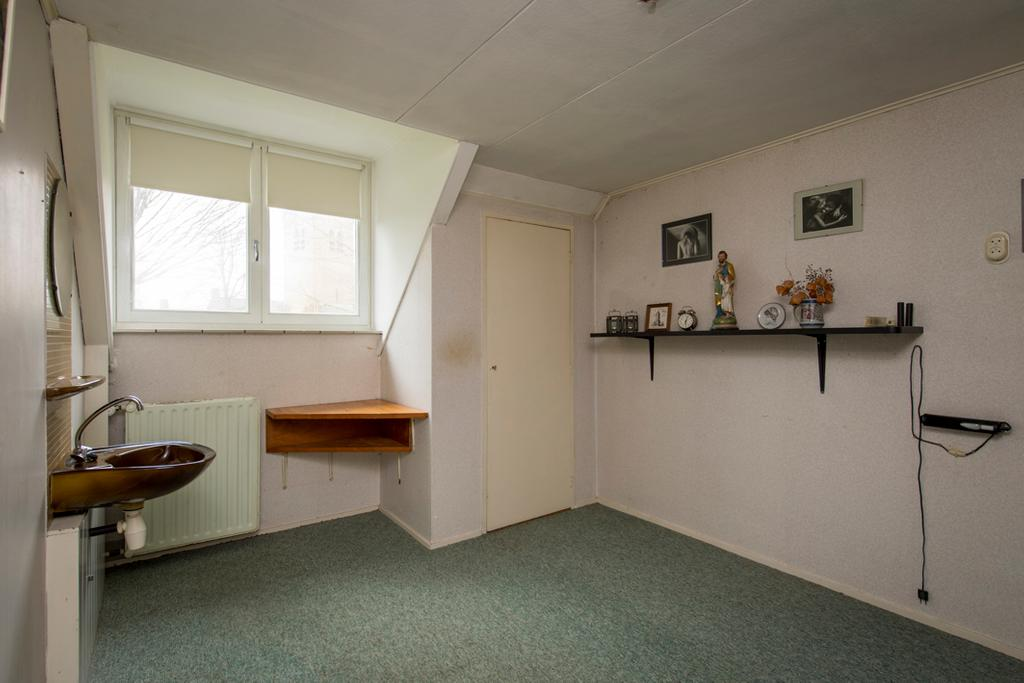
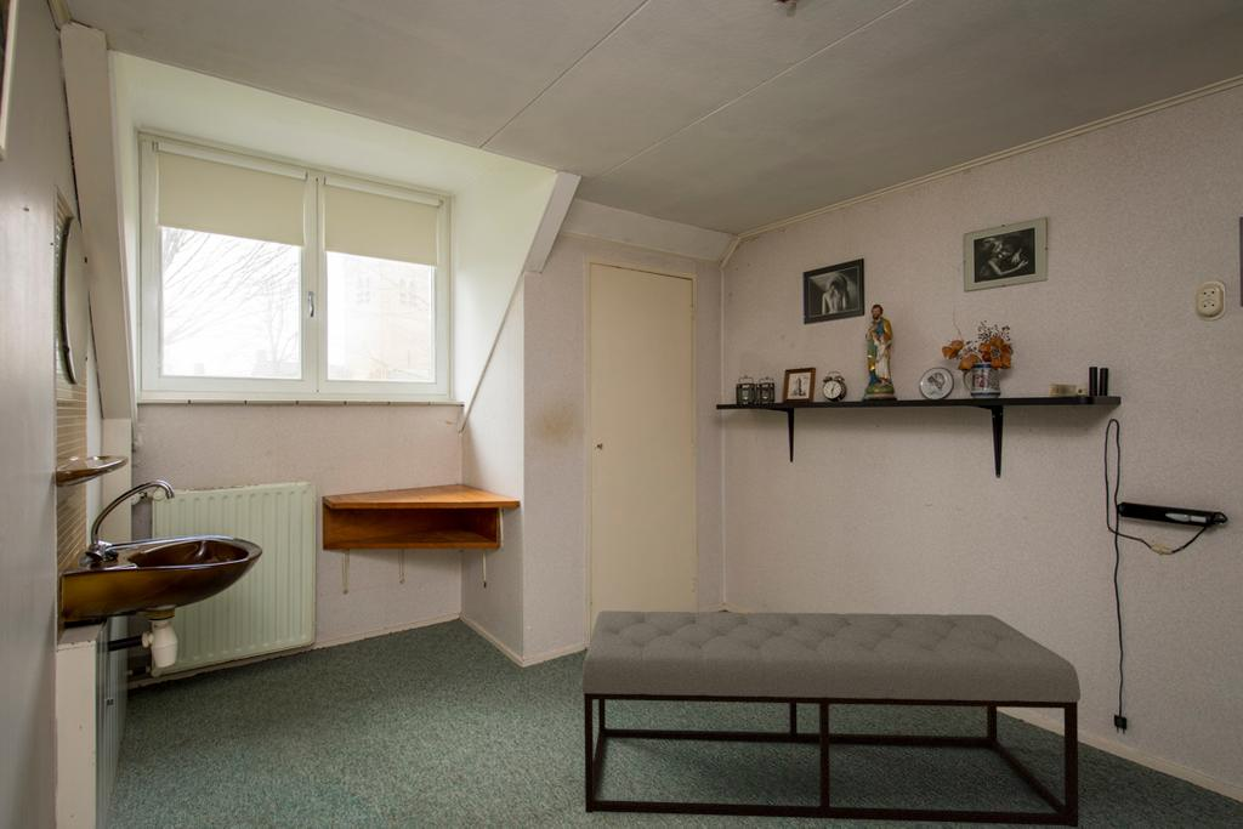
+ bench [580,609,1082,829]
